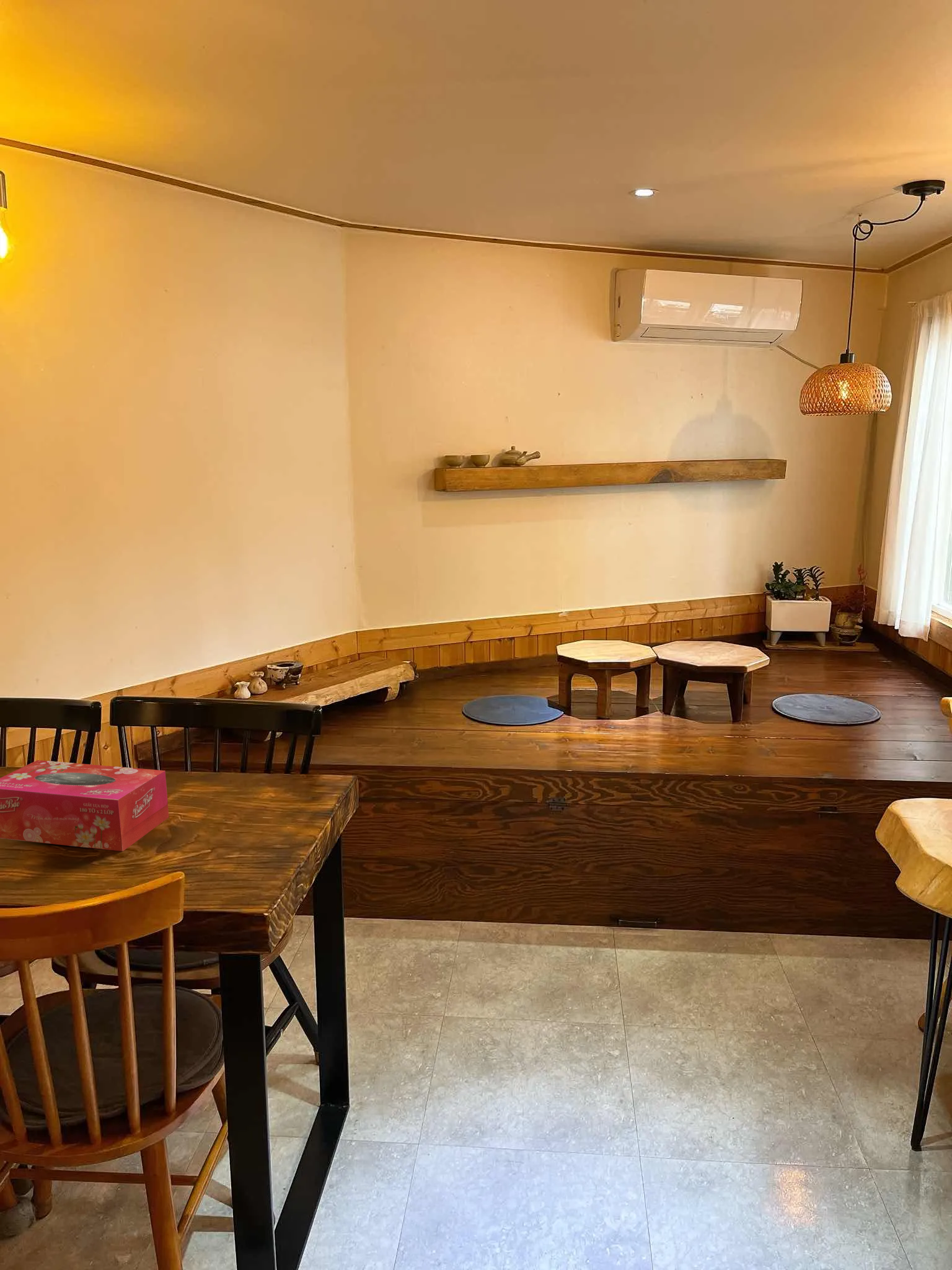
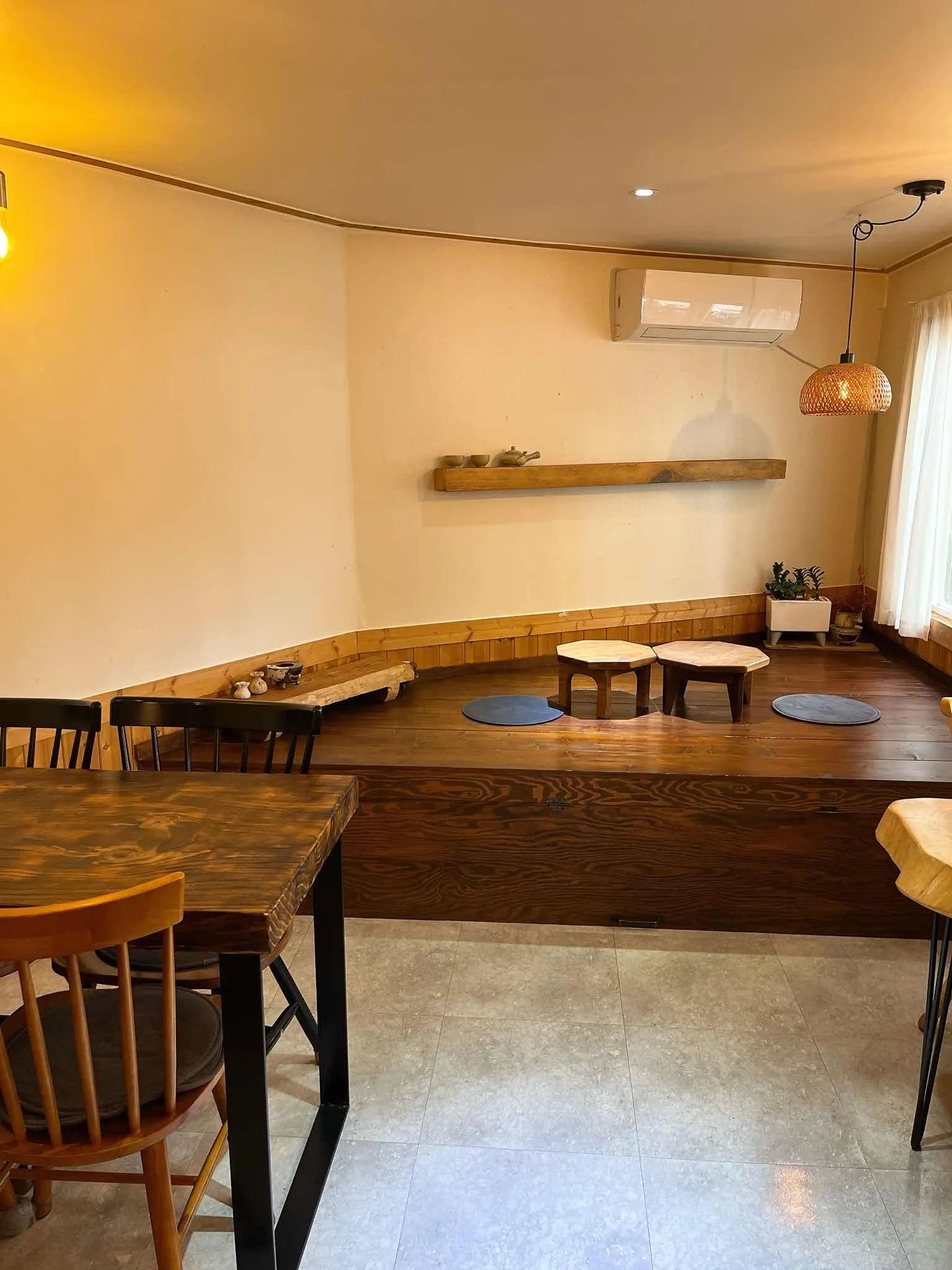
- tissue box [0,760,169,852]
